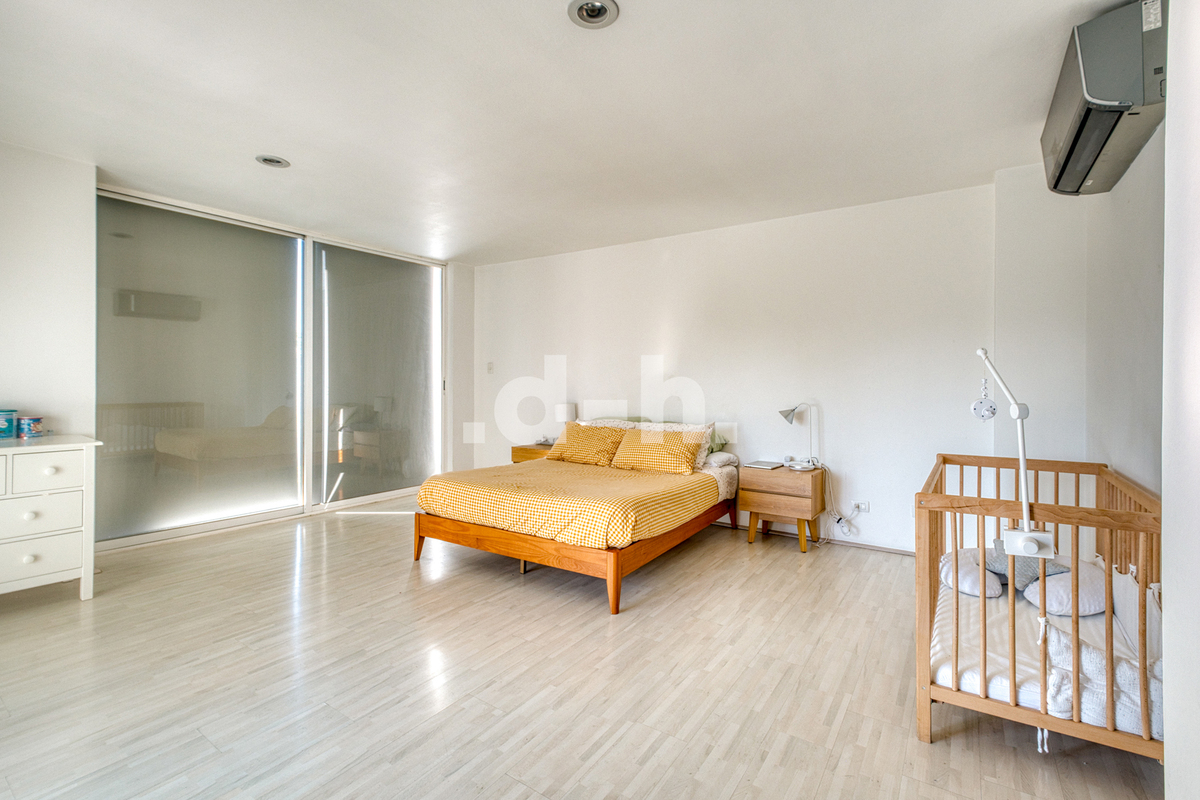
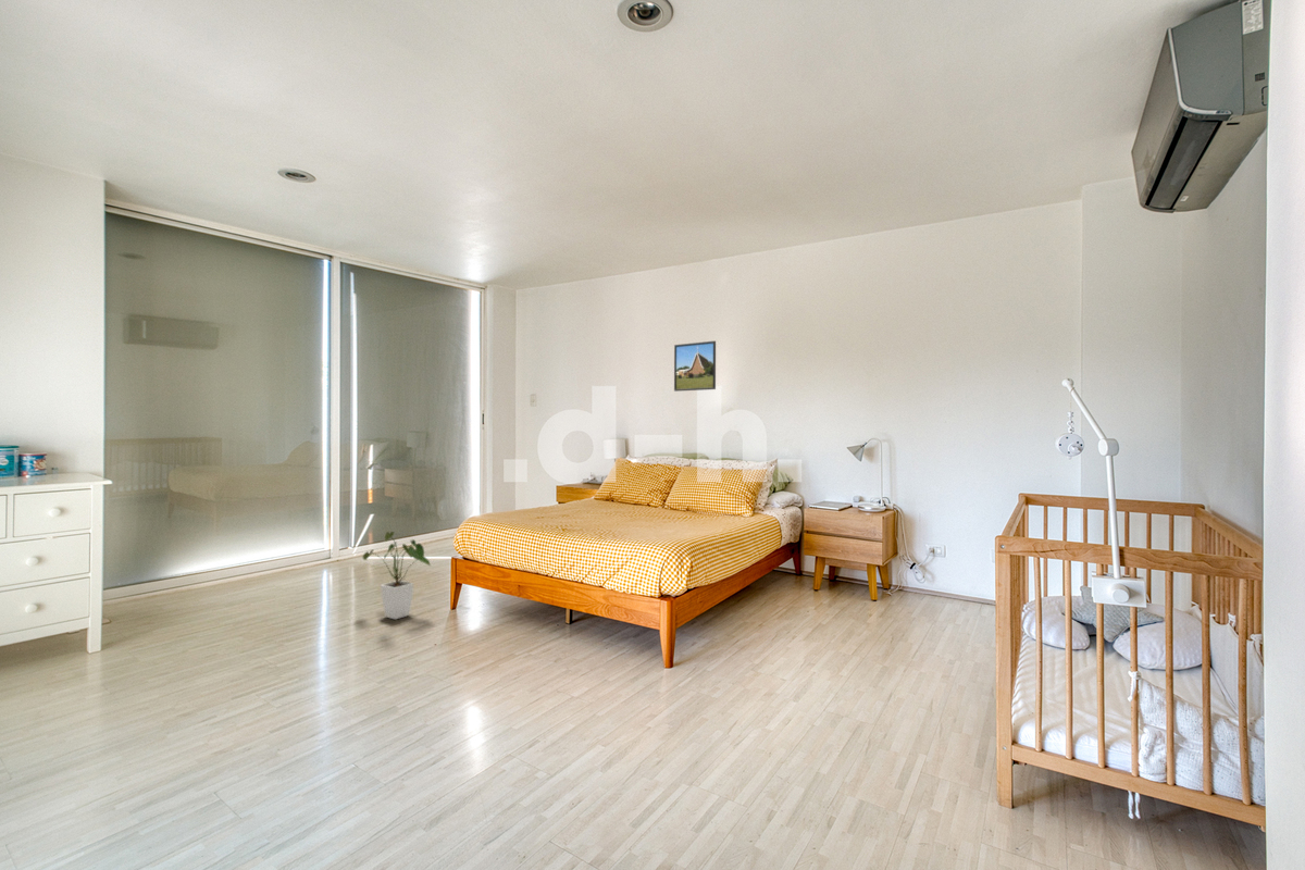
+ house plant [361,531,432,621]
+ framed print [673,339,717,393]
